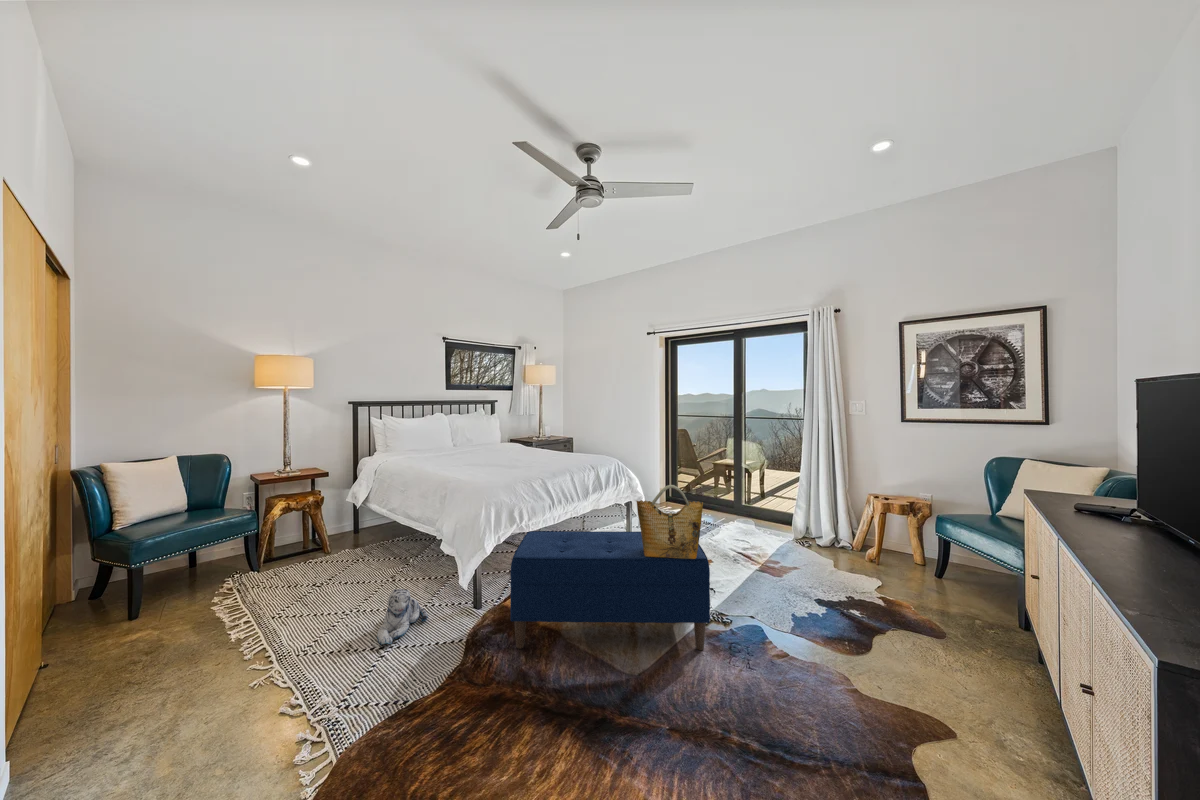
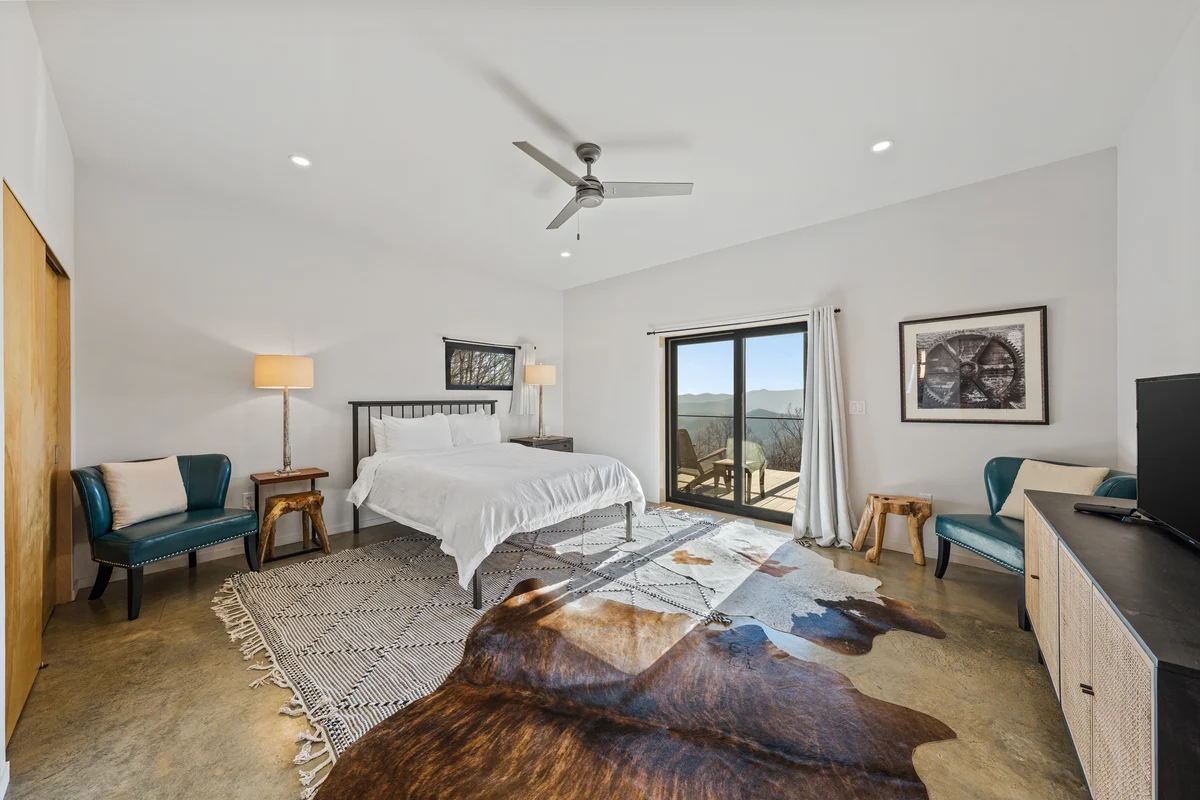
- grocery bag [636,484,704,559]
- plush toy [376,588,429,646]
- bench [509,530,711,651]
